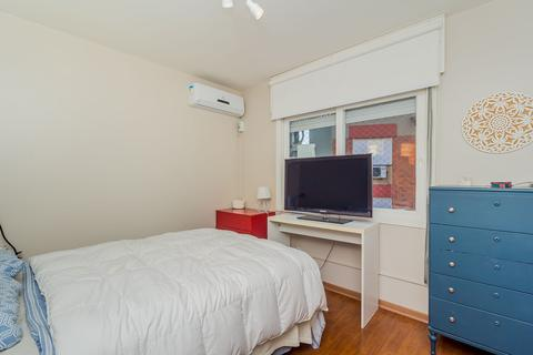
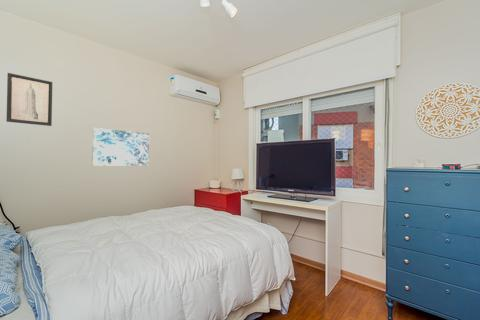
+ wall art [91,127,150,166]
+ wall art [5,72,53,127]
